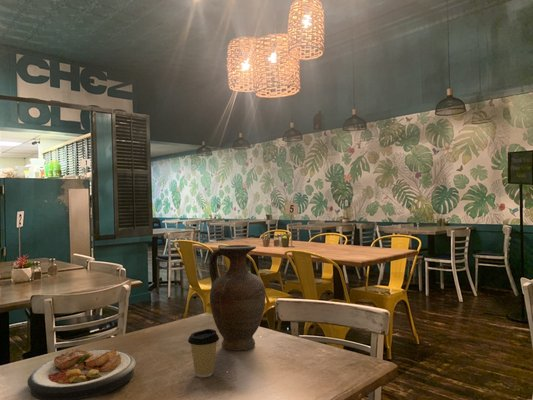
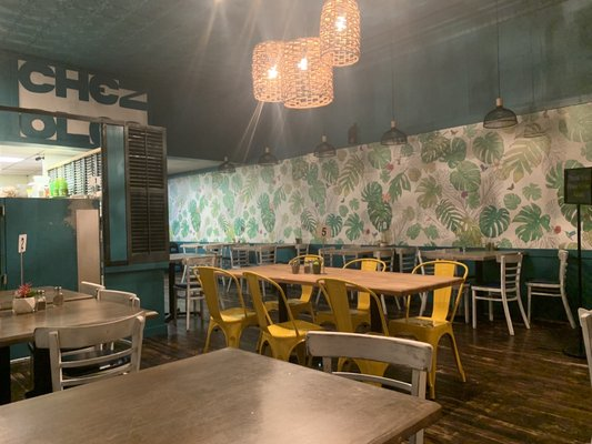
- vase [208,244,267,351]
- plate [27,348,137,400]
- coffee cup [187,328,220,378]
